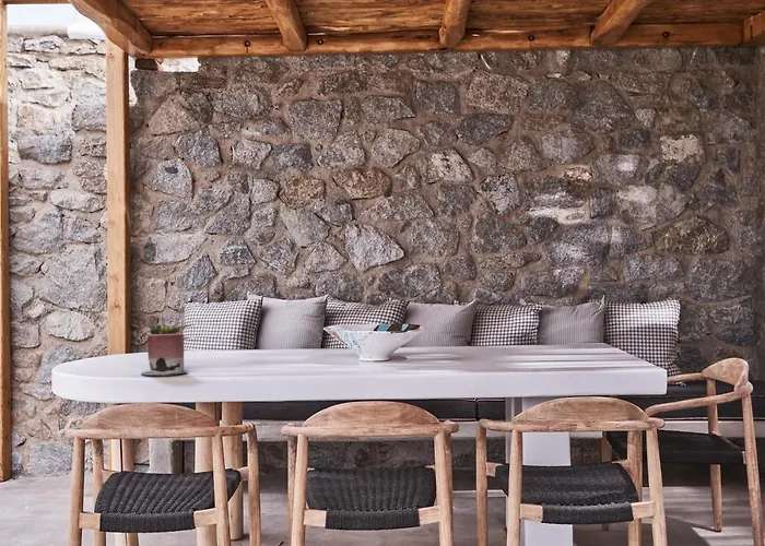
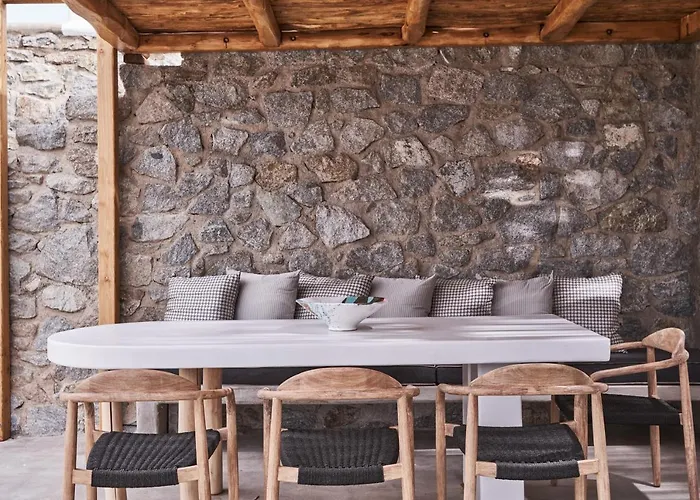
- succulent planter [140,321,188,376]
